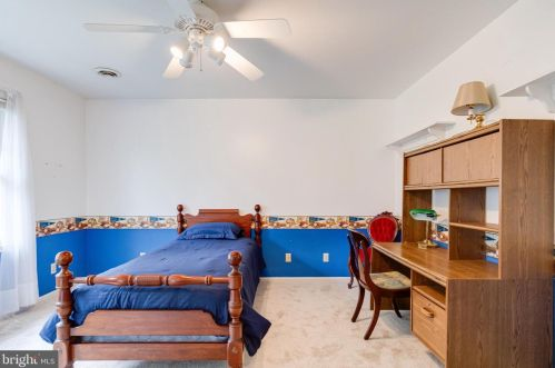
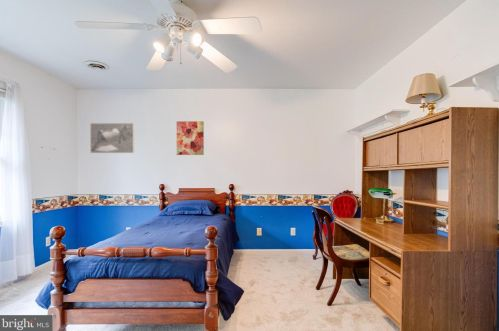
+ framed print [89,122,135,154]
+ wall art [176,120,205,156]
